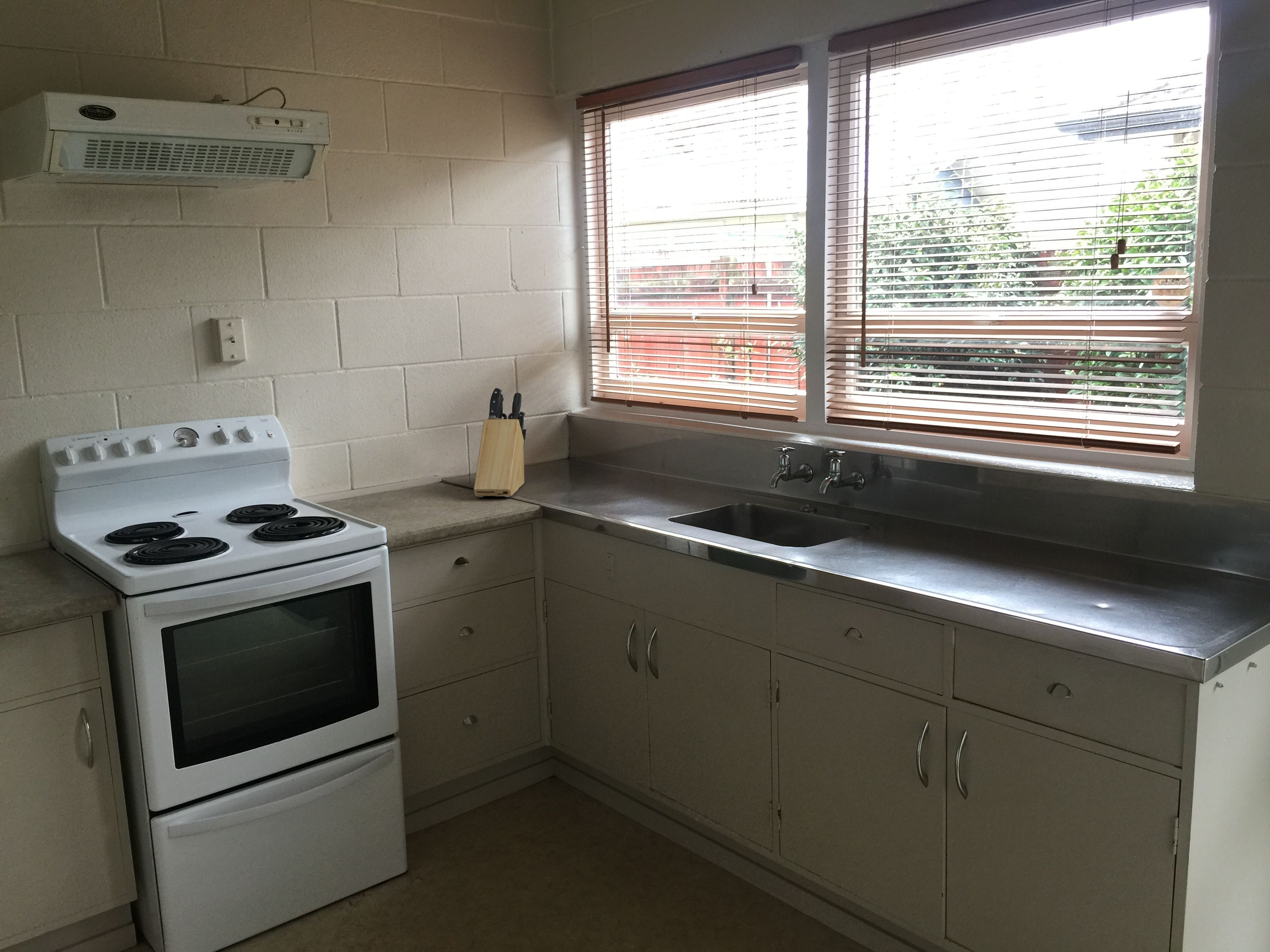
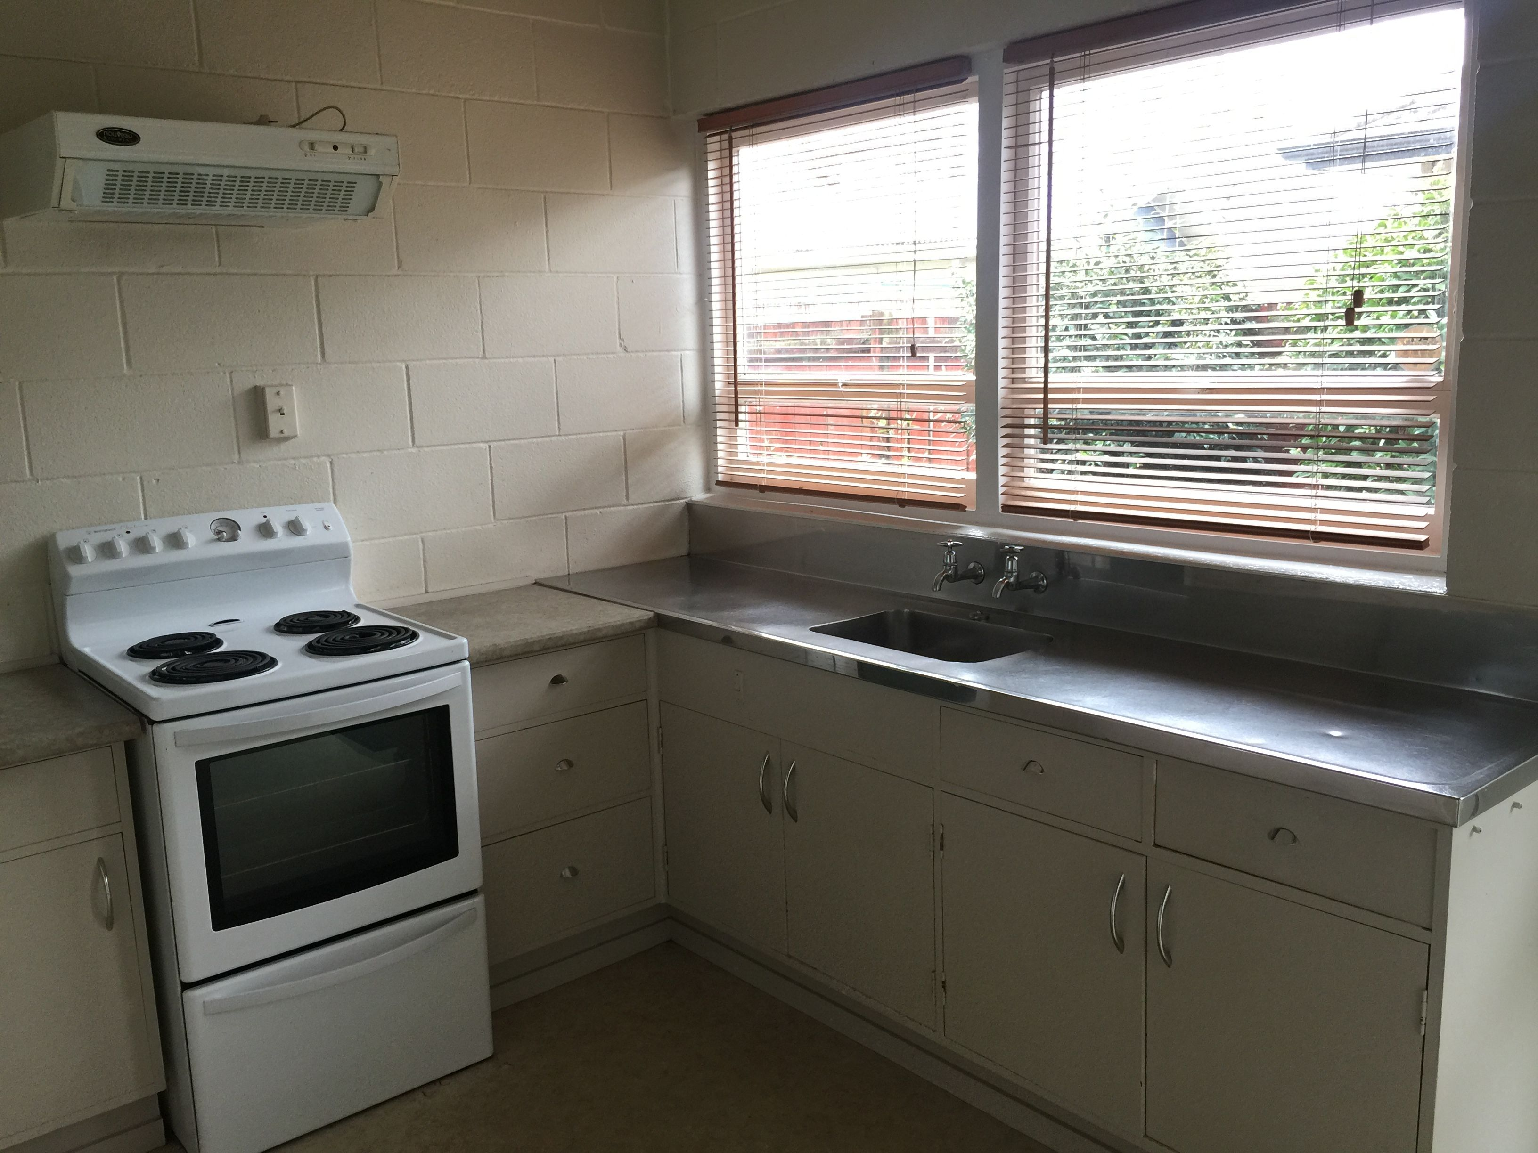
- knife block [474,387,527,497]
